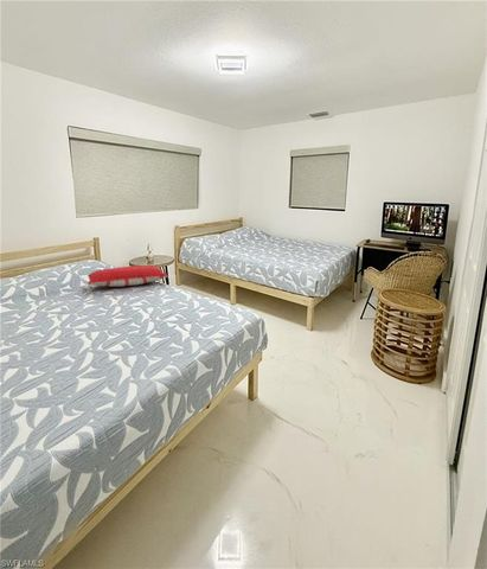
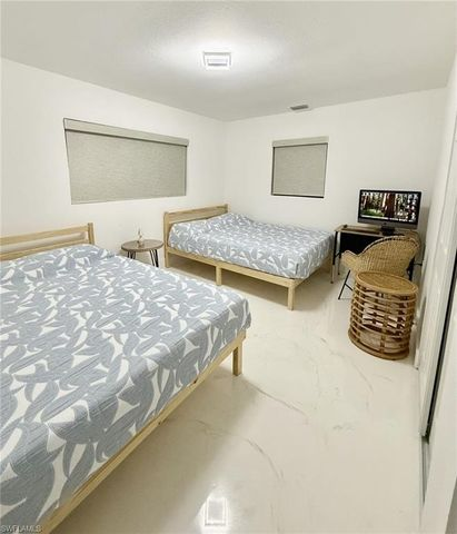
- pillow [86,264,169,288]
